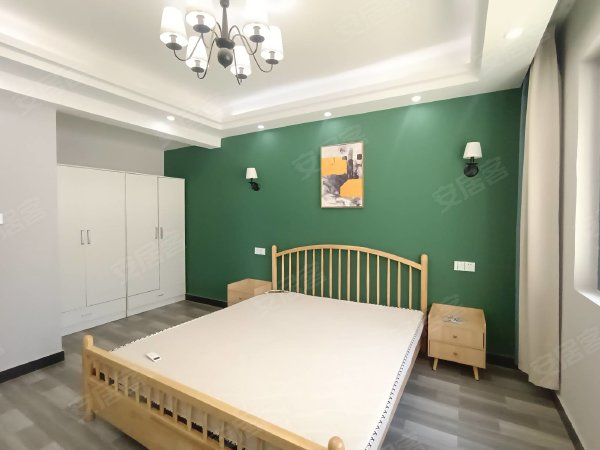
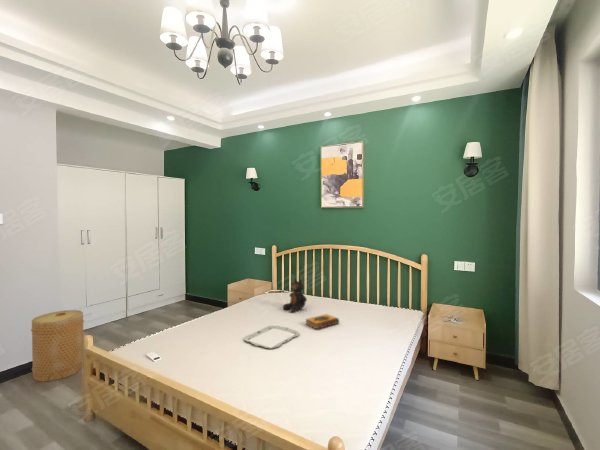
+ teddy bear [282,277,308,313]
+ hardback book [305,313,340,331]
+ basket [30,309,85,383]
+ serving tray [243,325,301,349]
